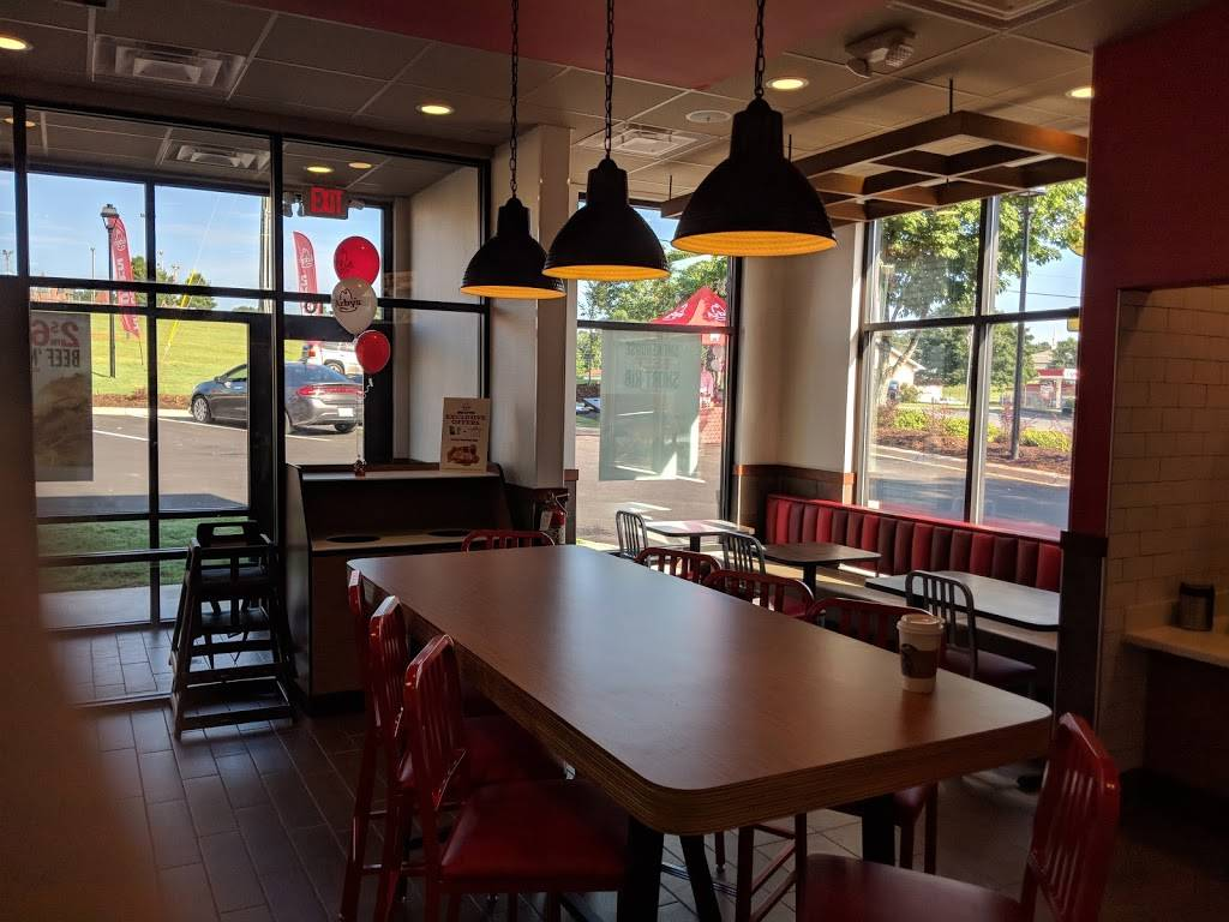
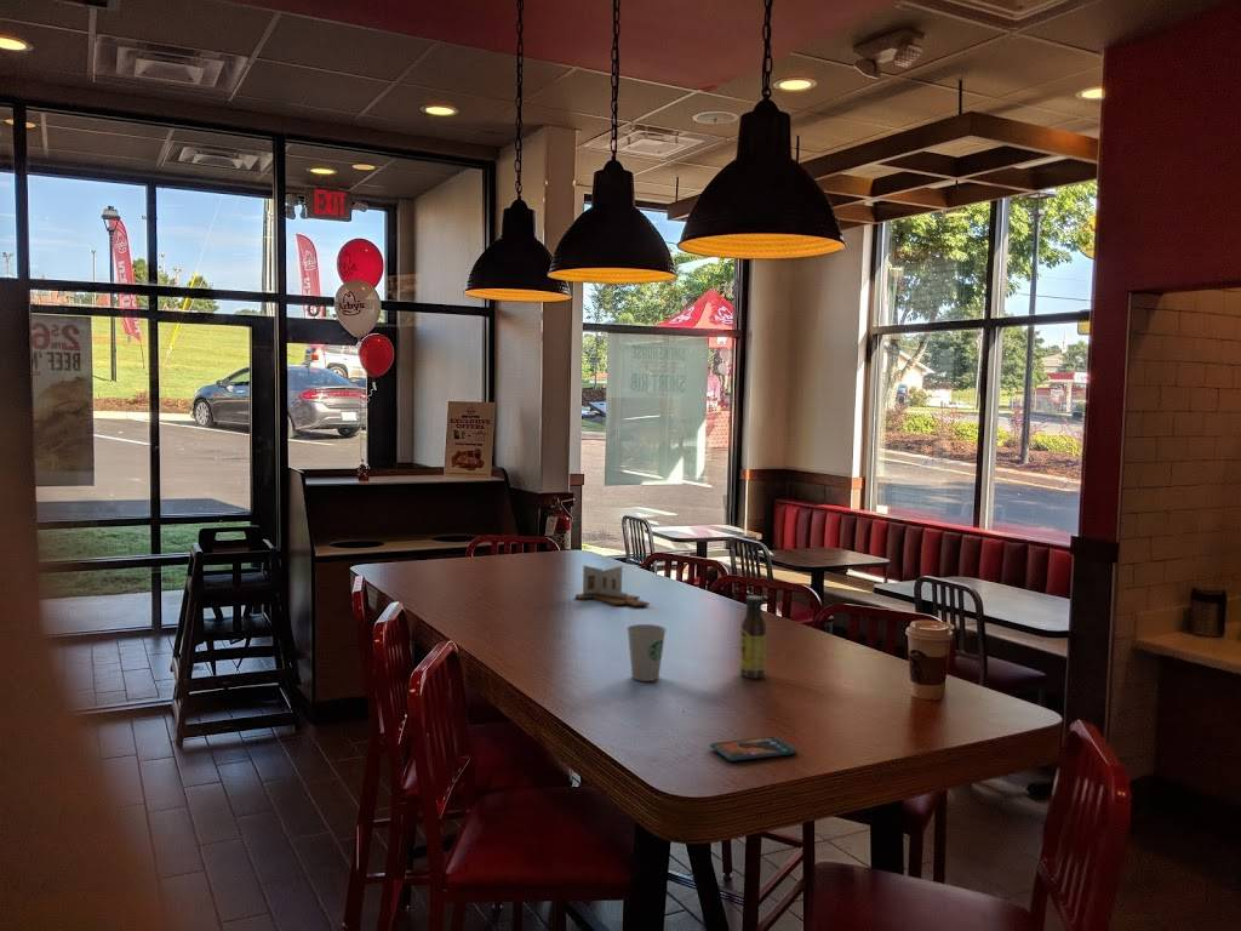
+ sauce bottle [738,594,767,679]
+ smartphone [709,736,799,762]
+ paper cup [625,623,668,682]
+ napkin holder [574,564,651,609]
